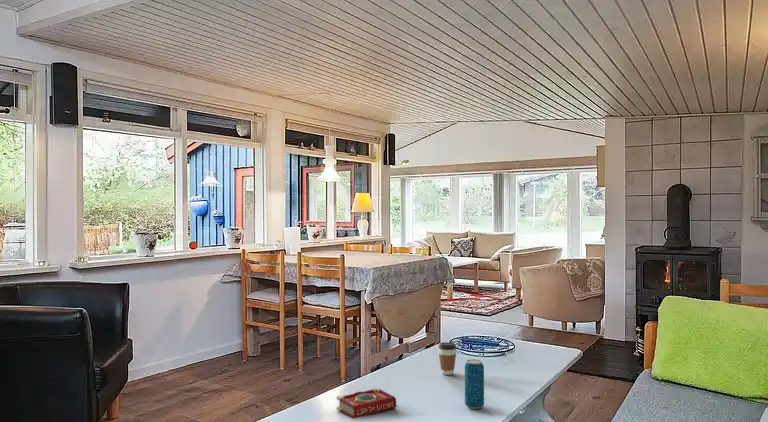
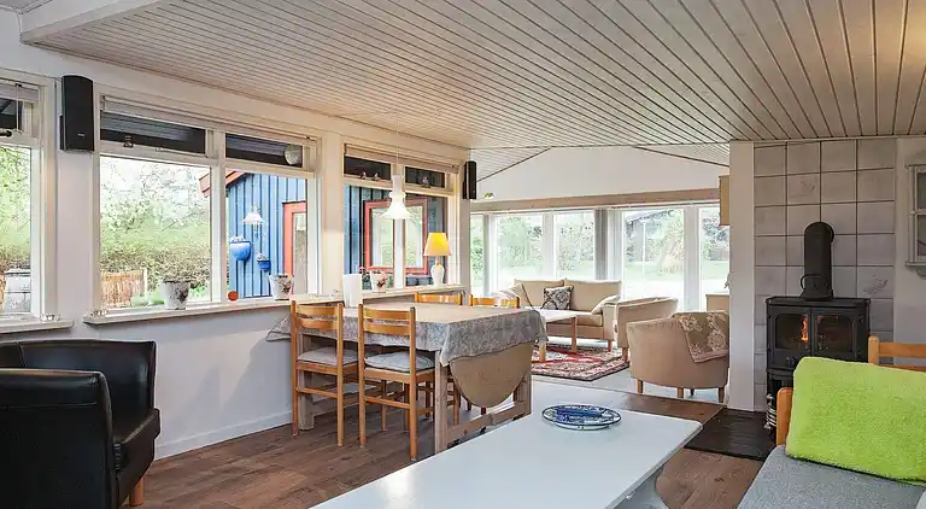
- book [336,387,397,419]
- coffee cup [437,341,457,376]
- beverage can [464,358,485,410]
